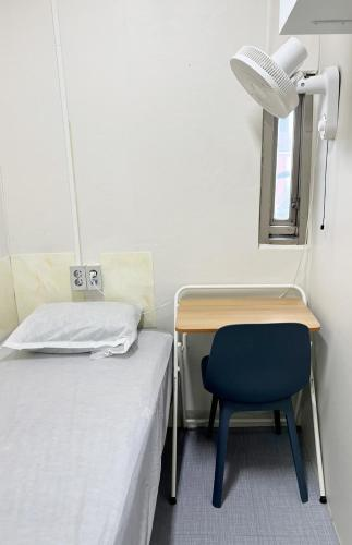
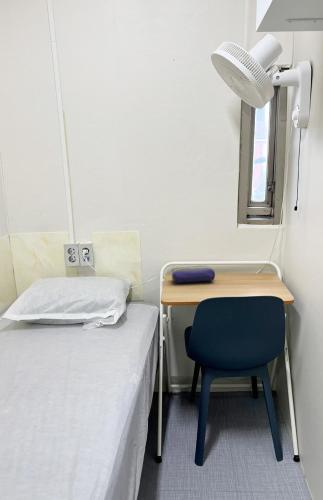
+ pencil case [171,265,216,284]
